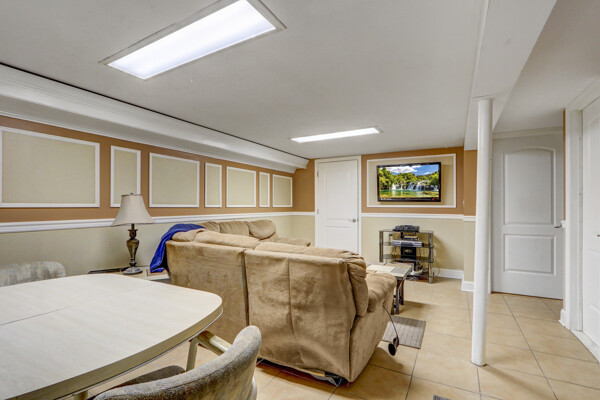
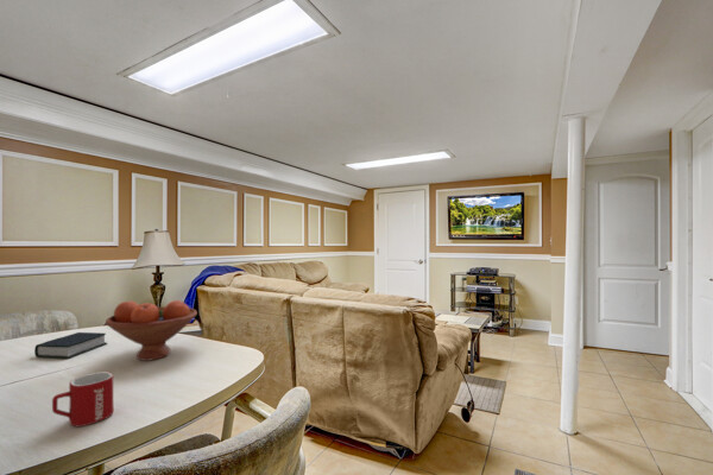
+ book [33,331,108,360]
+ fruit bowl [105,299,198,362]
+ mug [51,370,114,428]
